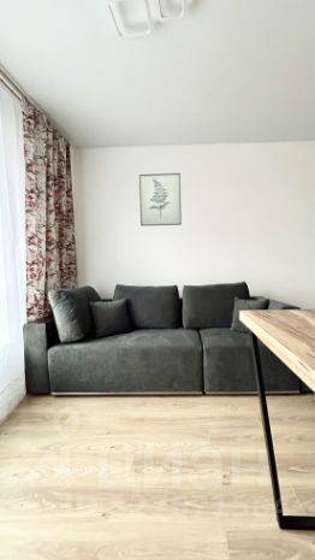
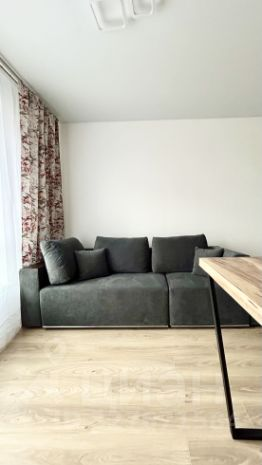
- wall art [138,172,183,228]
